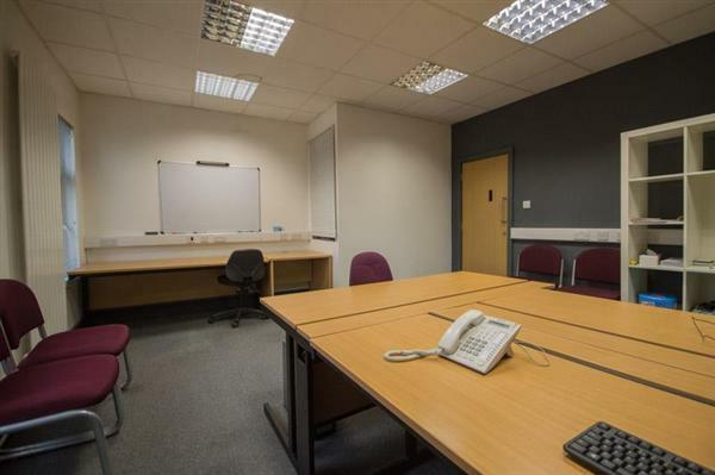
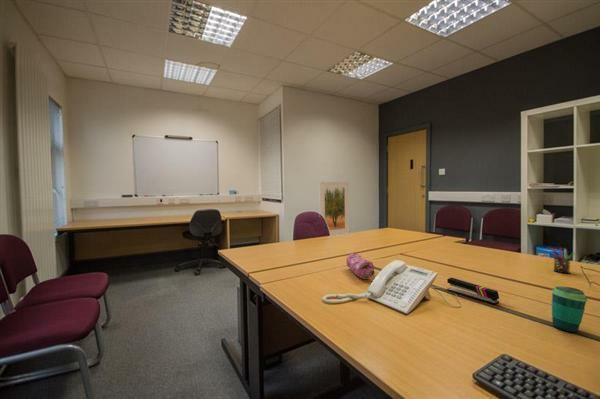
+ pencil case [345,252,376,280]
+ pen holder [550,247,576,274]
+ cup [550,285,589,333]
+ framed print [318,181,350,236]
+ stapler [446,277,500,305]
